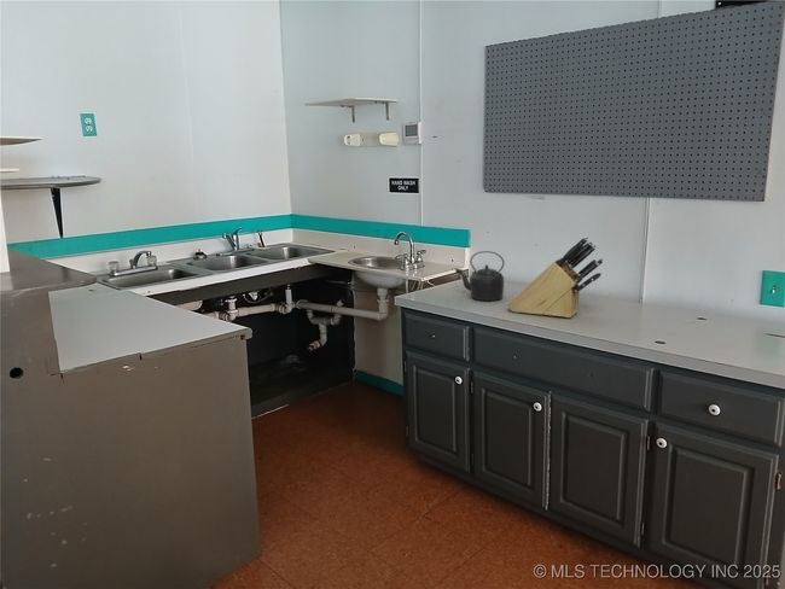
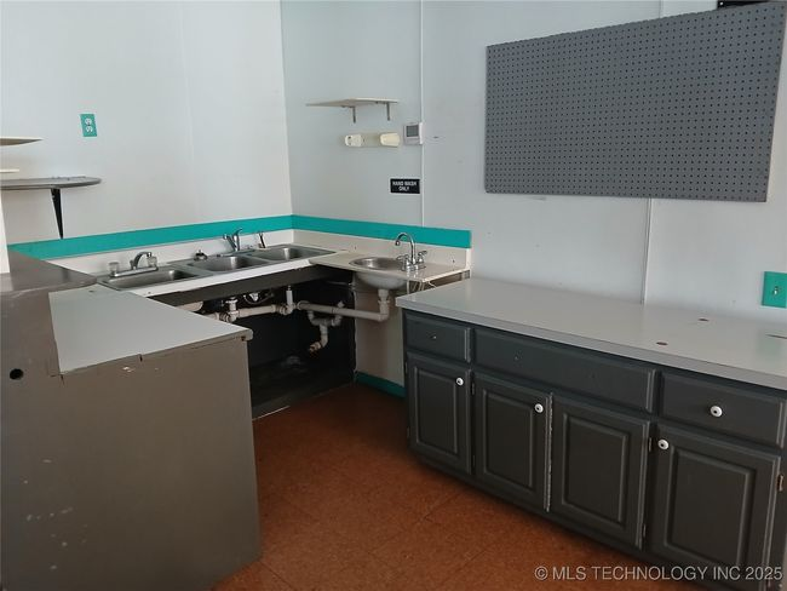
- knife block [506,235,605,319]
- kettle [454,250,506,302]
